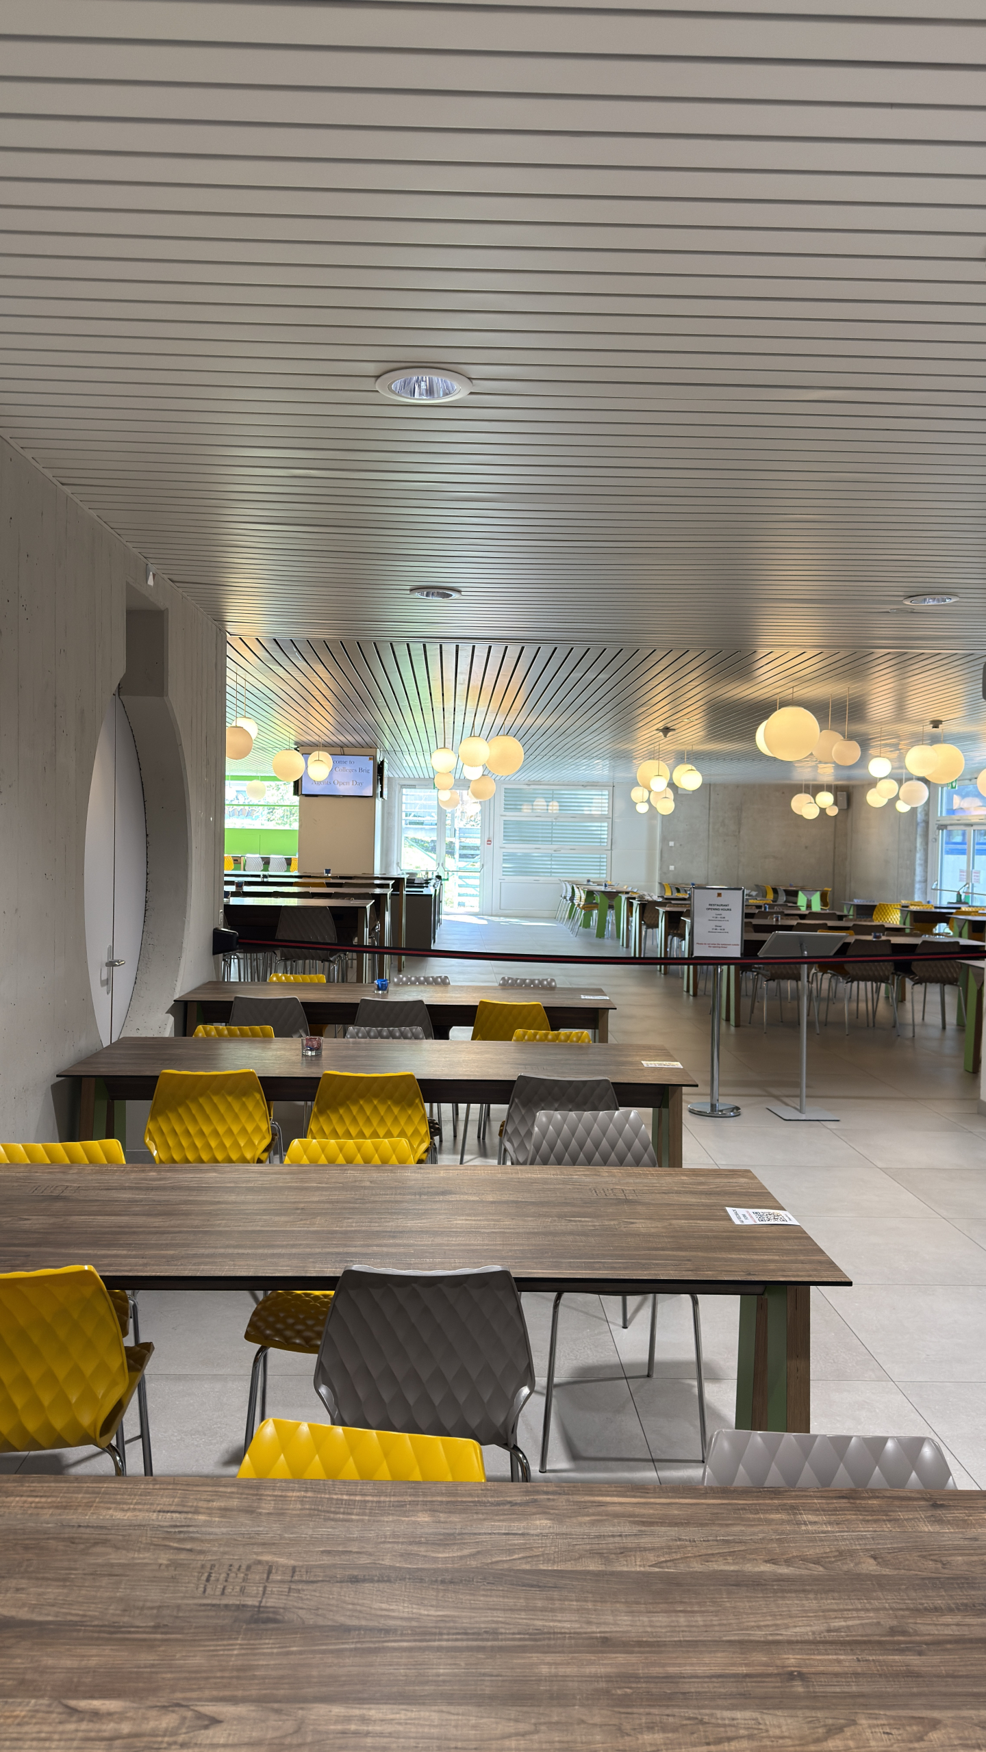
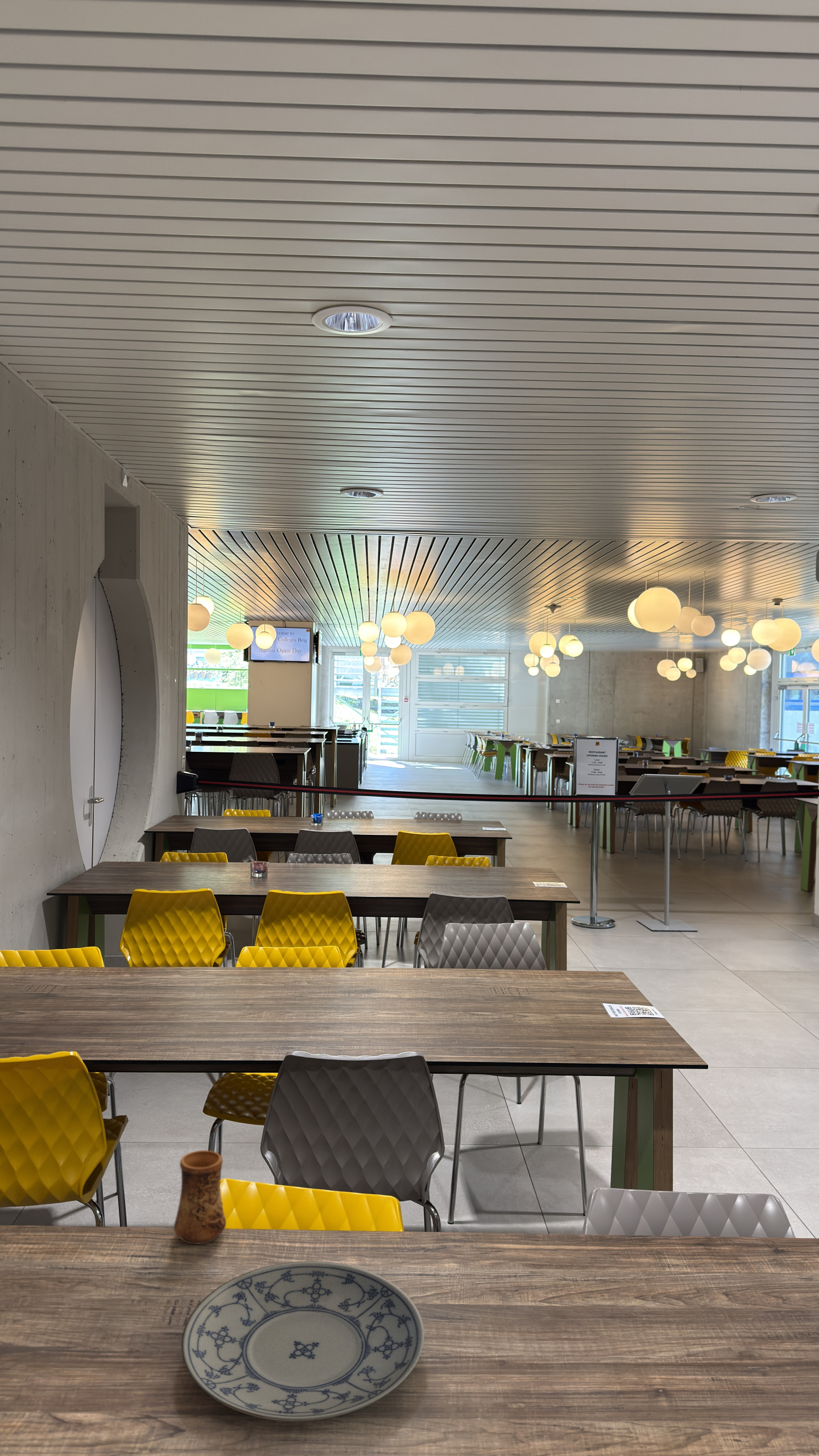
+ cup [173,1149,227,1245]
+ plate [181,1260,425,1422]
